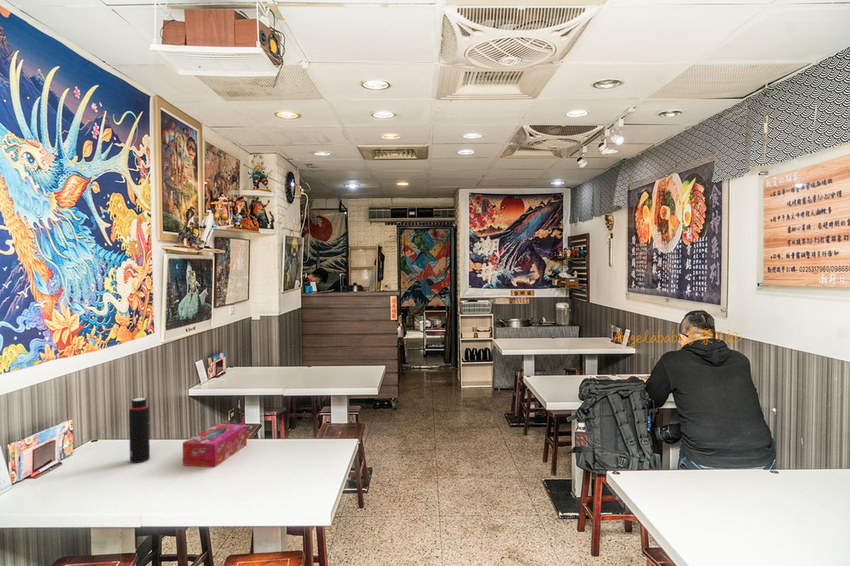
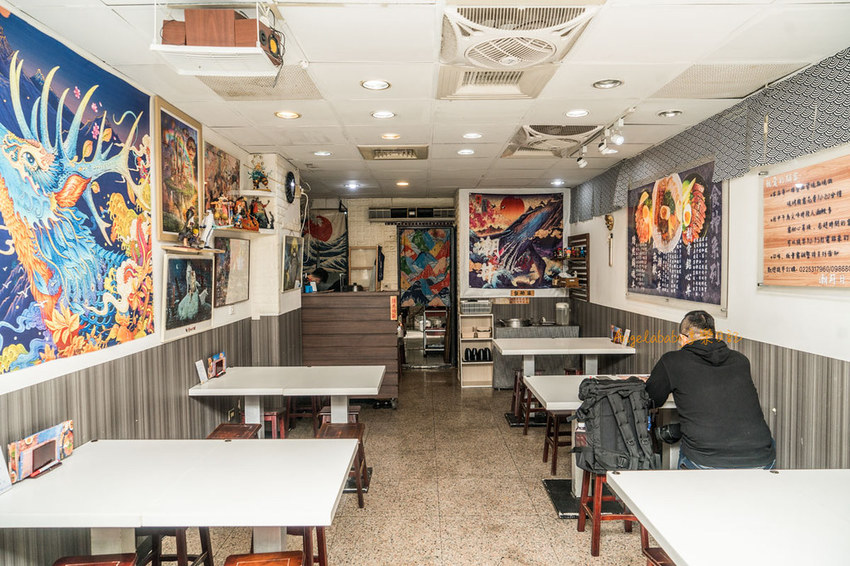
- water bottle [128,397,151,464]
- tissue box [182,423,248,468]
